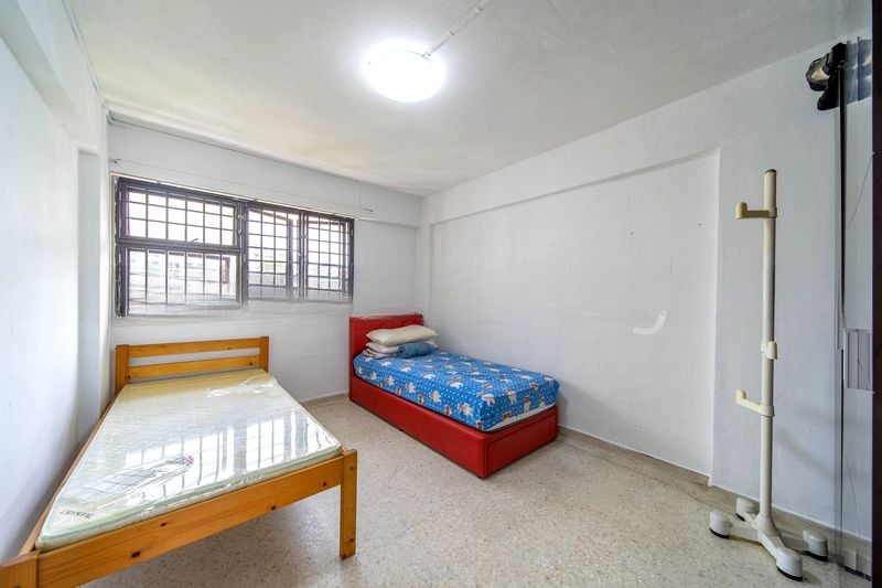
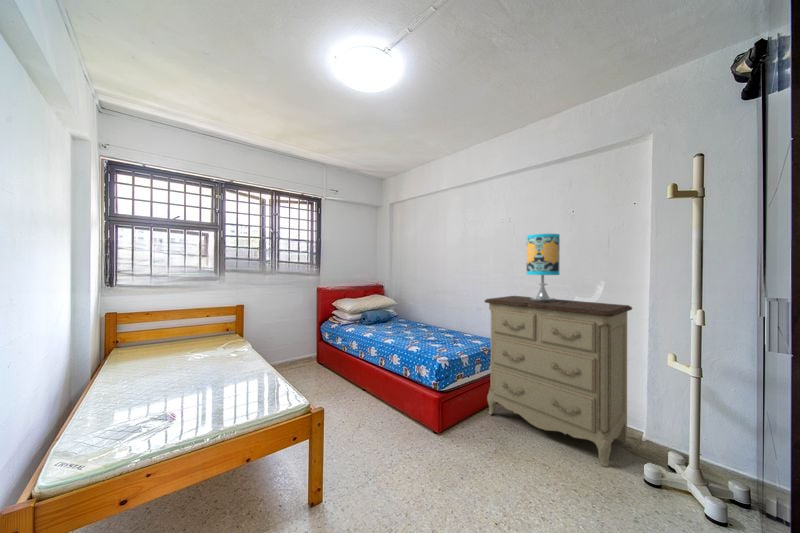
+ dresser [483,295,633,468]
+ table lamp [526,233,571,303]
